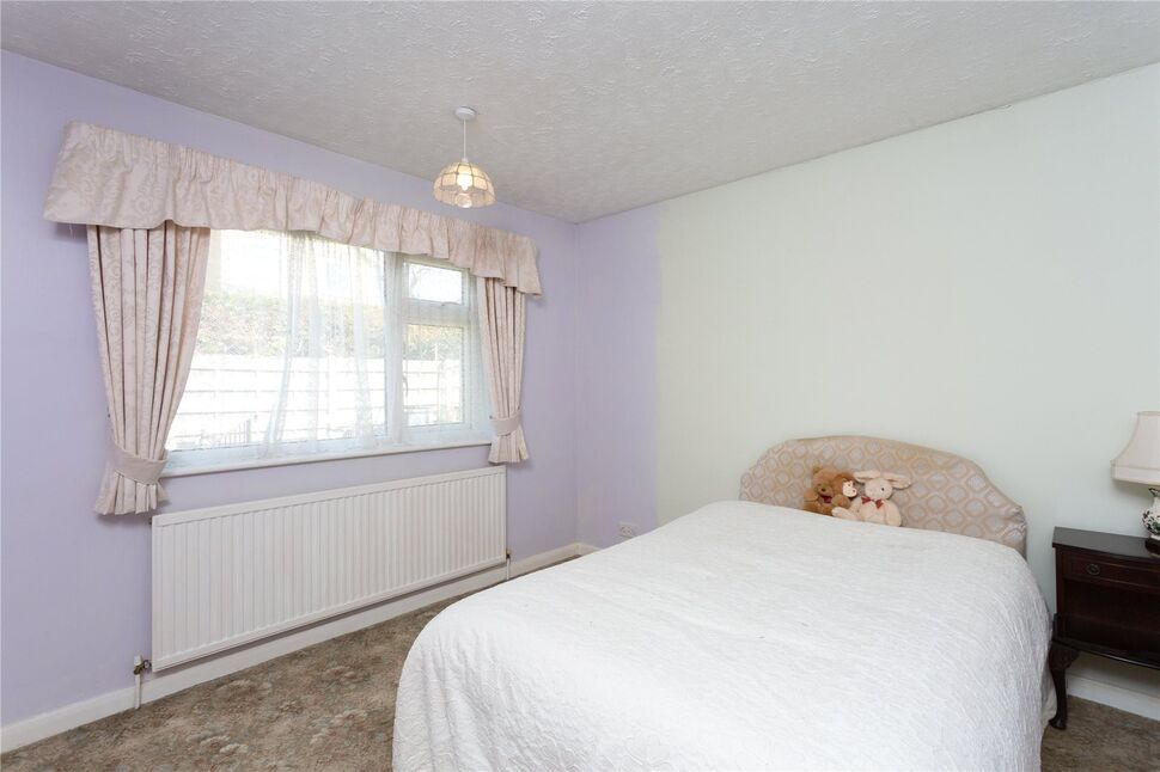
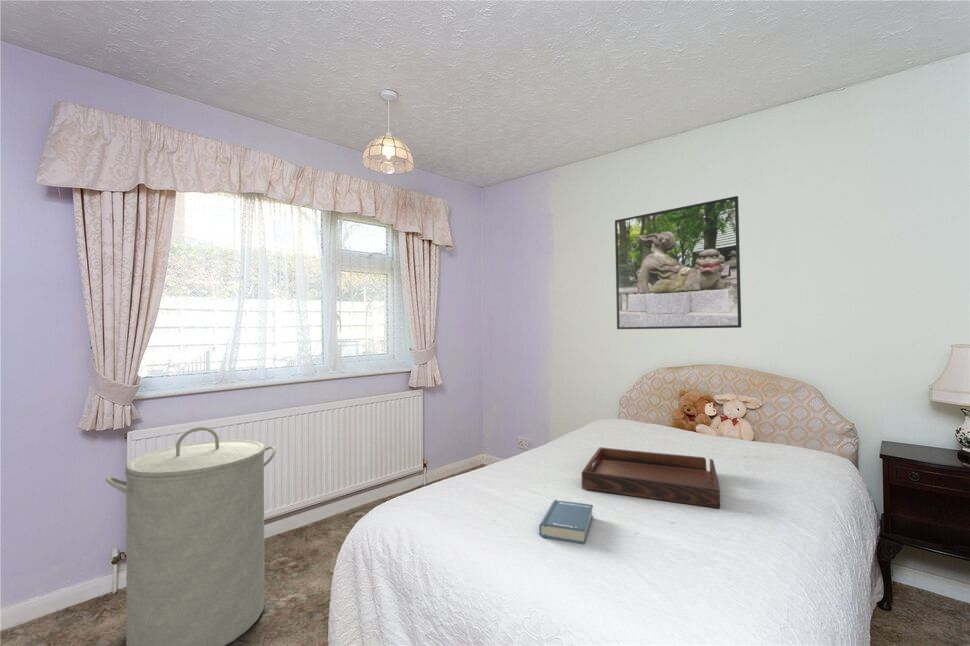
+ laundry hamper [105,426,277,646]
+ serving tray [581,446,721,509]
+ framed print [614,195,742,330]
+ hardback book [538,499,594,545]
